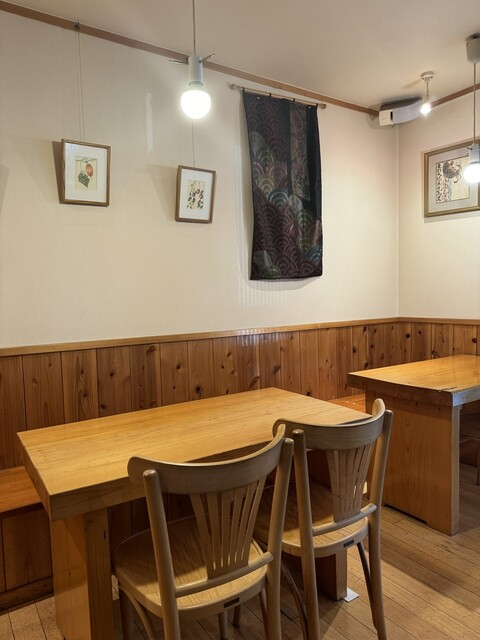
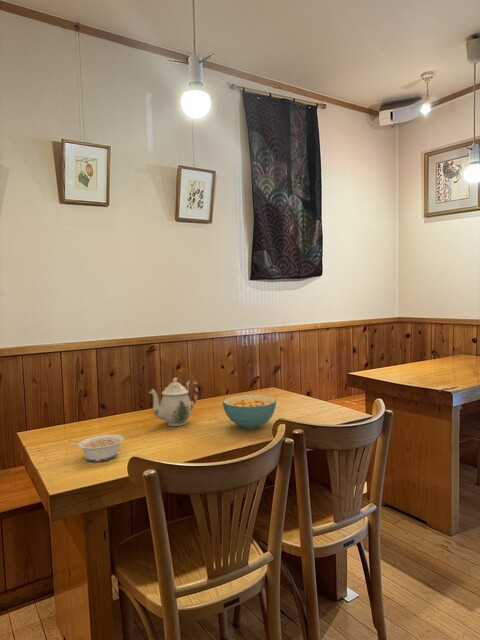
+ legume [68,434,125,463]
+ cereal bowl [222,394,278,430]
+ teapot [148,377,199,427]
